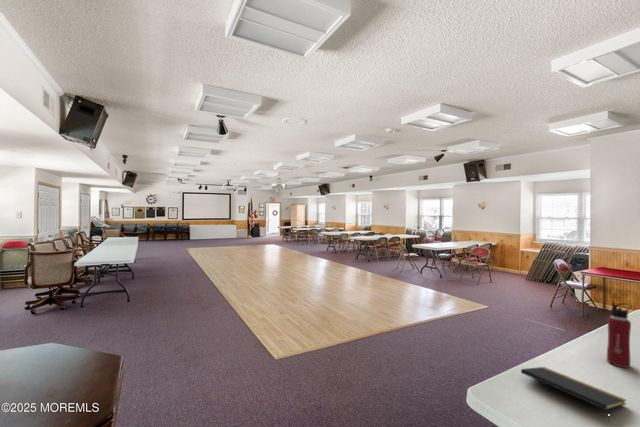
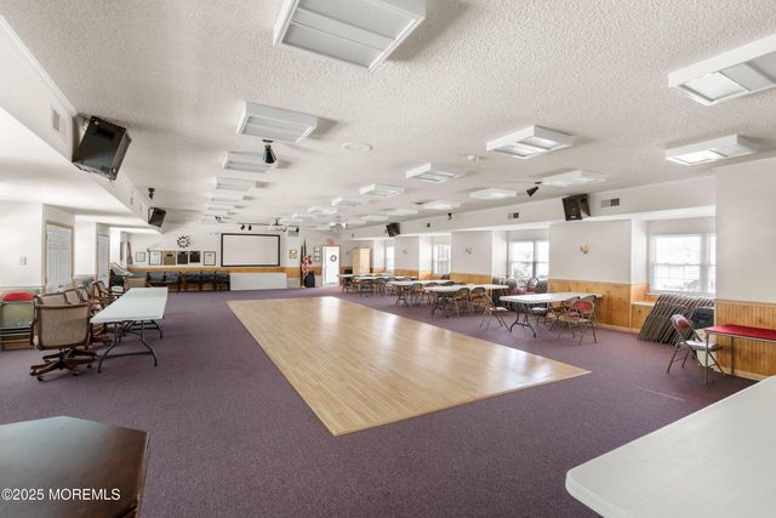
- notepad [520,366,627,423]
- water bottle [606,300,633,369]
